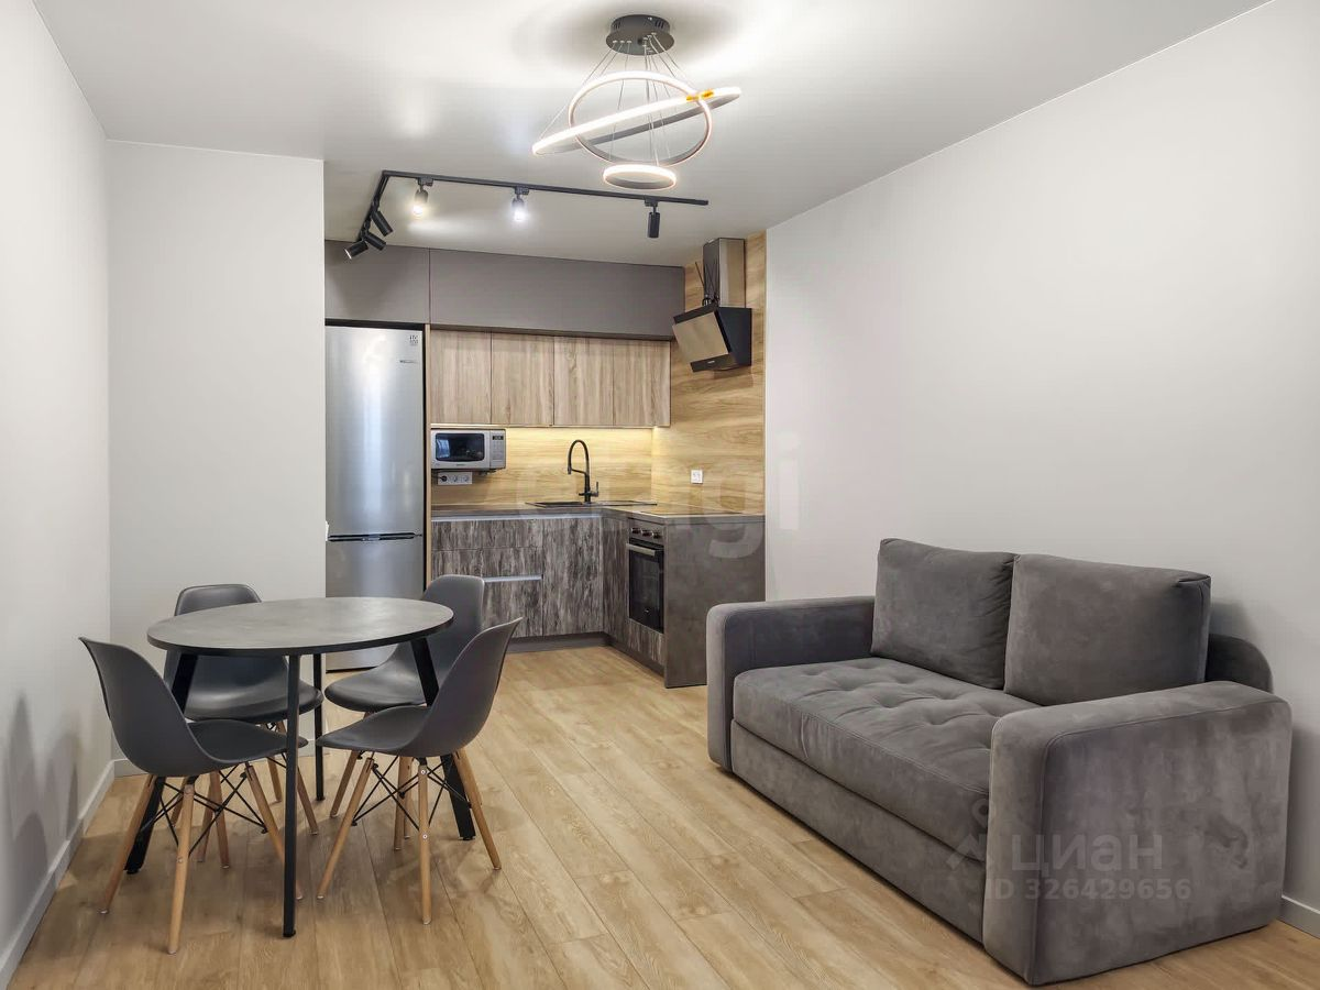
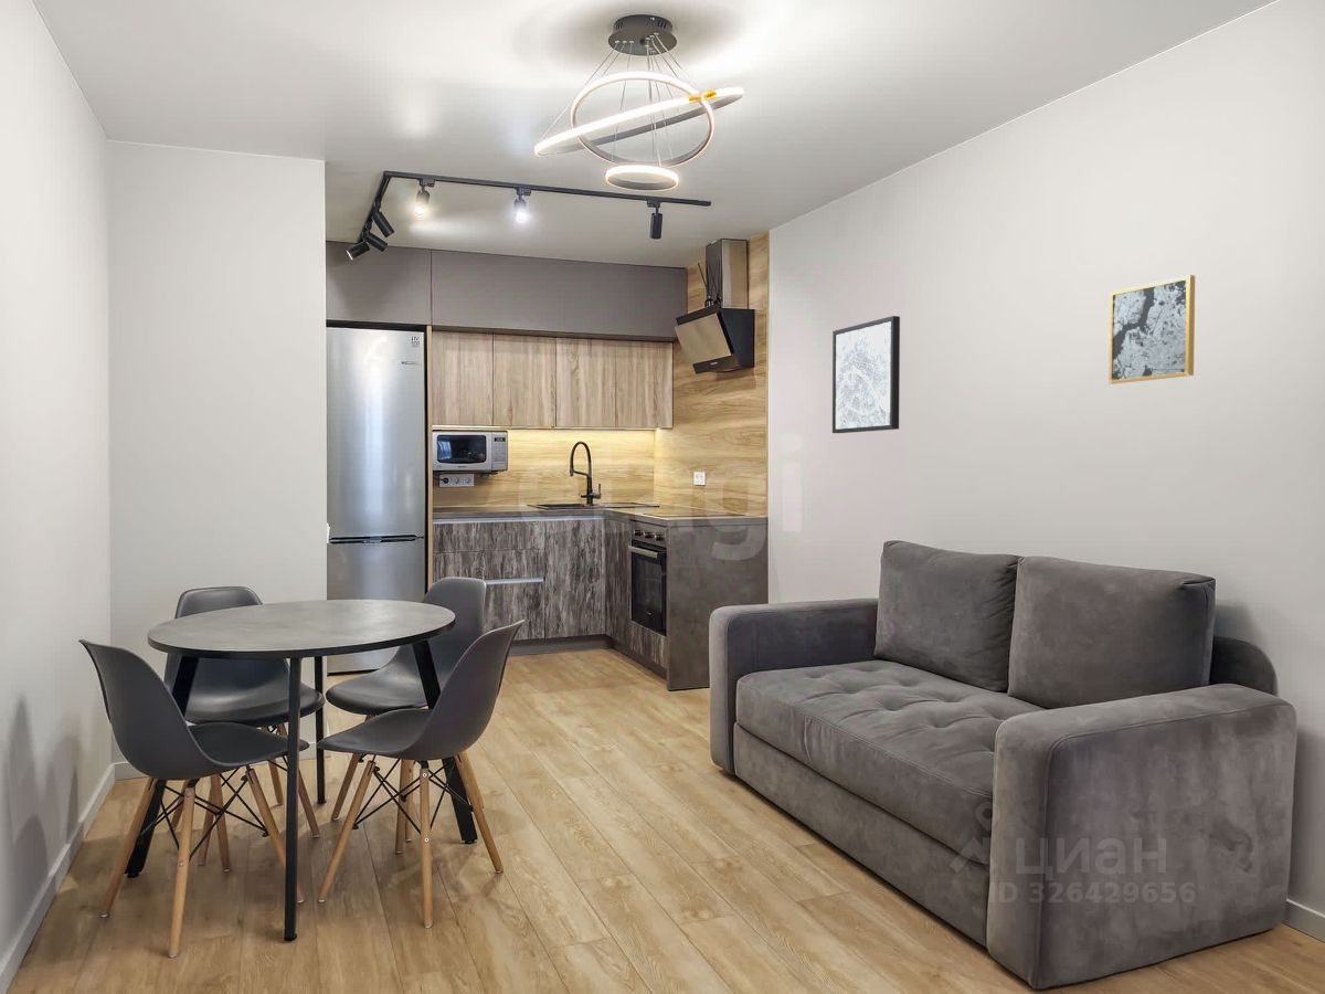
+ wall art [831,315,901,434]
+ wall art [1107,274,1196,384]
